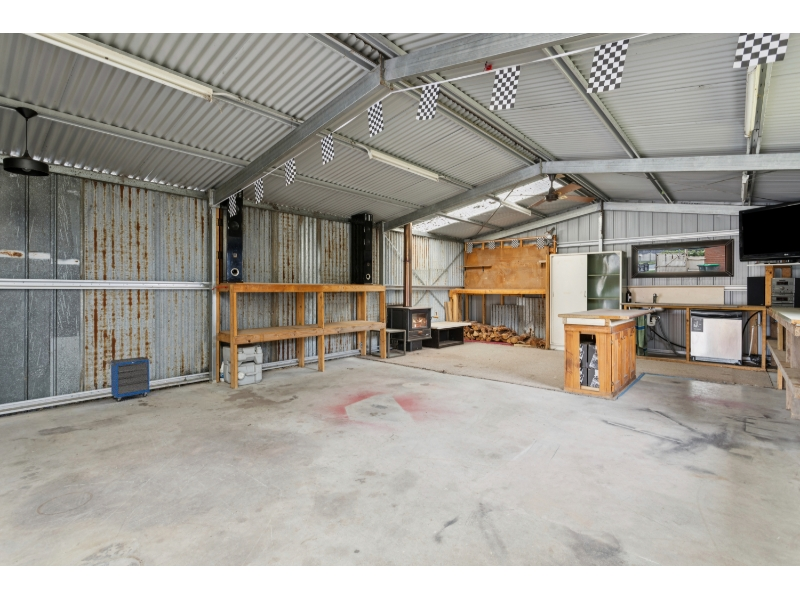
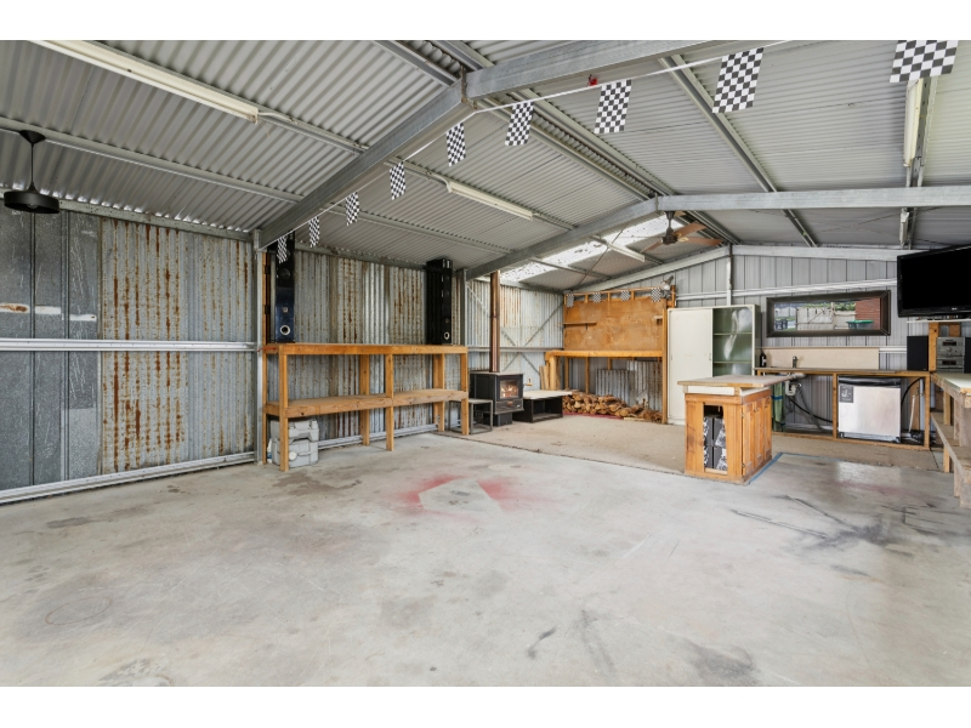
- cabinet [107,356,150,403]
